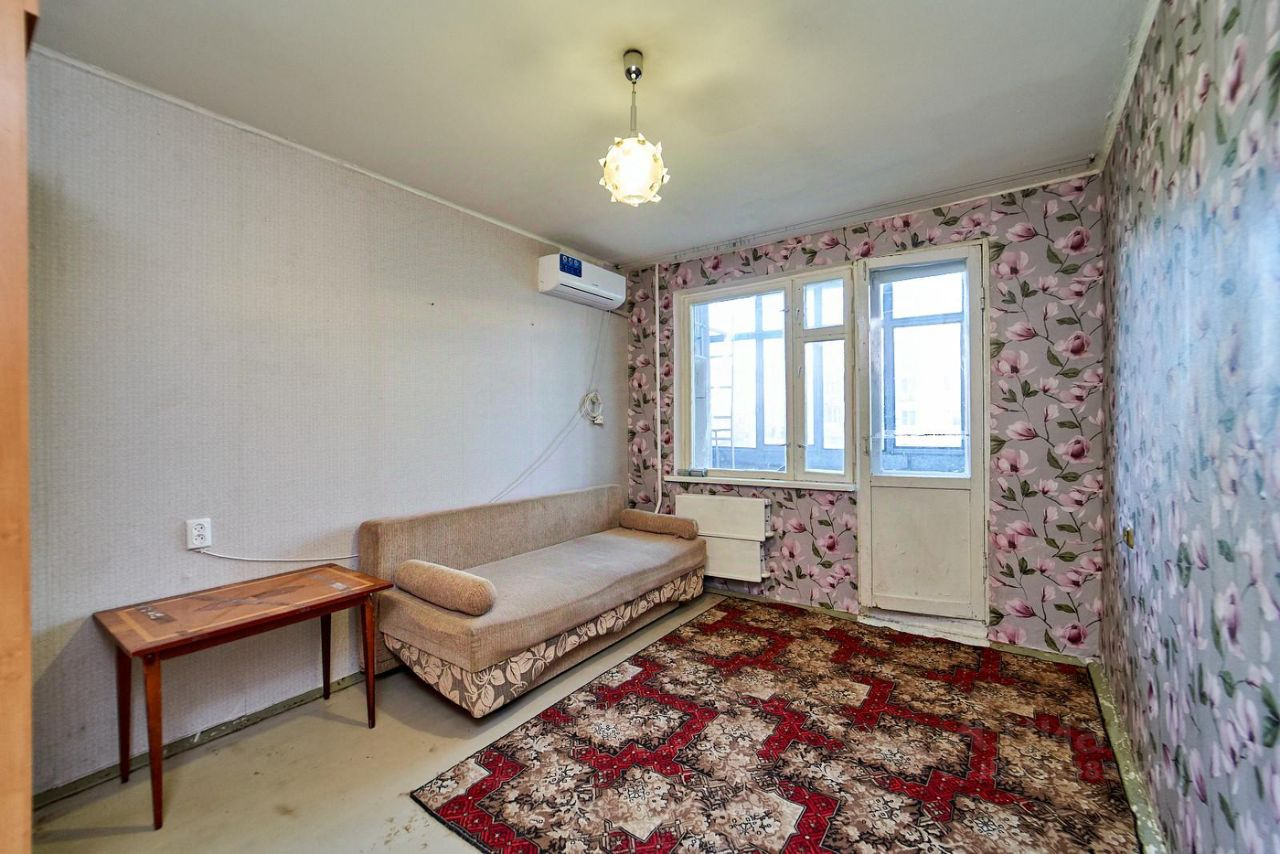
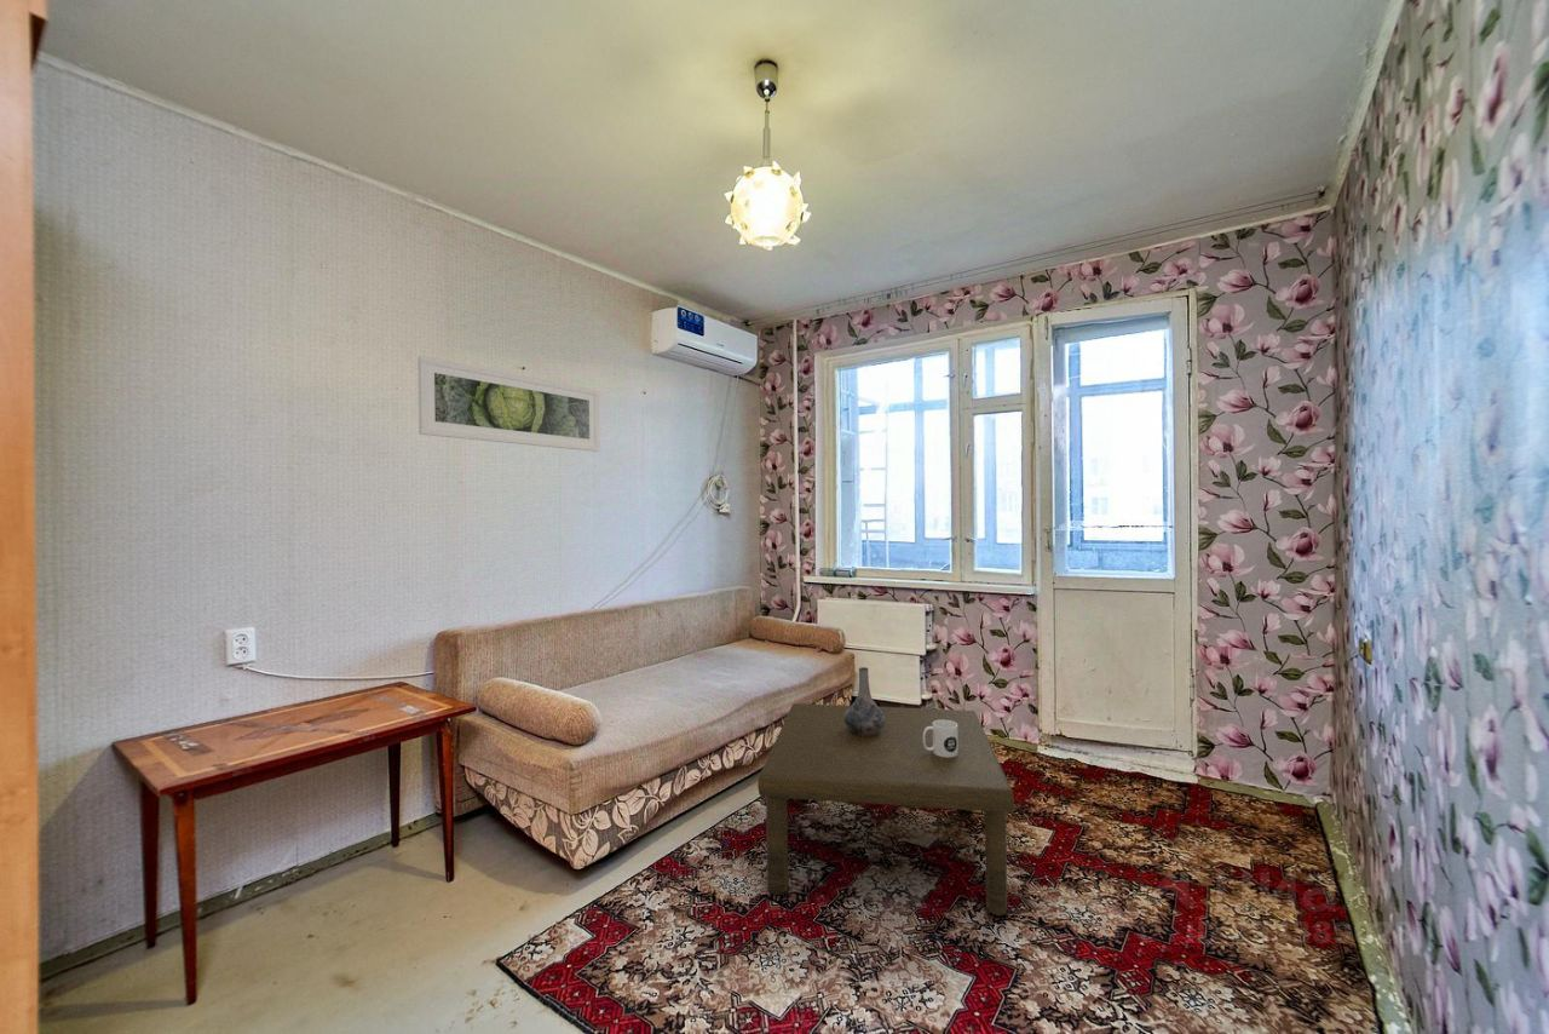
+ decorative vase [843,666,885,736]
+ mug [923,720,958,758]
+ coffee table [756,702,1015,917]
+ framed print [416,355,600,453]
